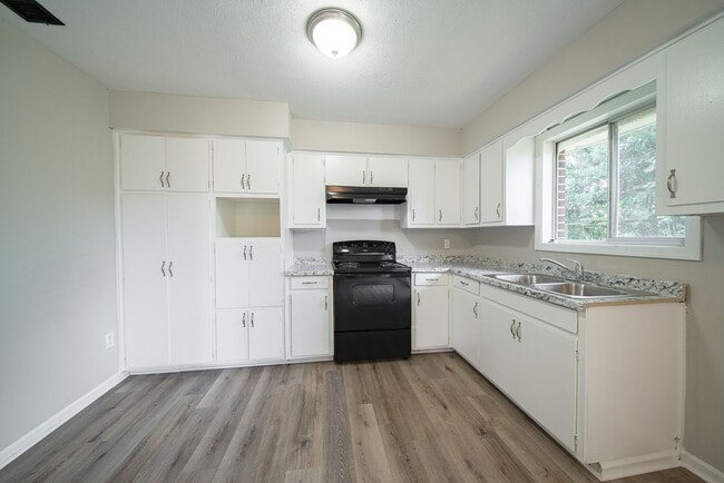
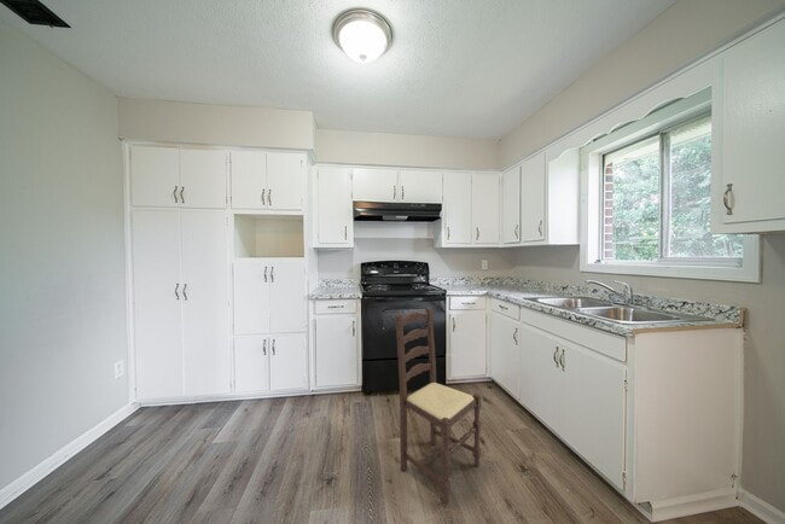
+ dining chair [394,307,482,506]
